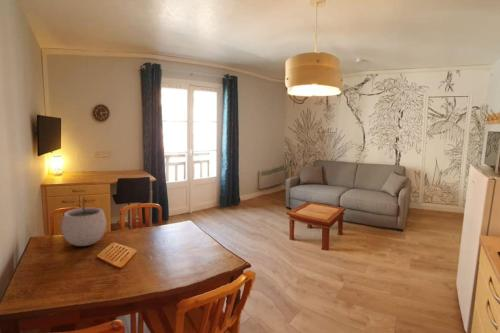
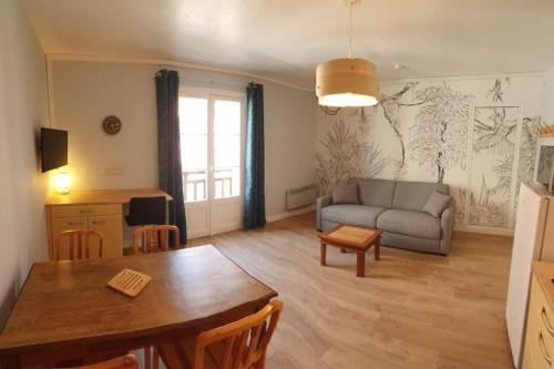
- plant pot [61,196,107,247]
